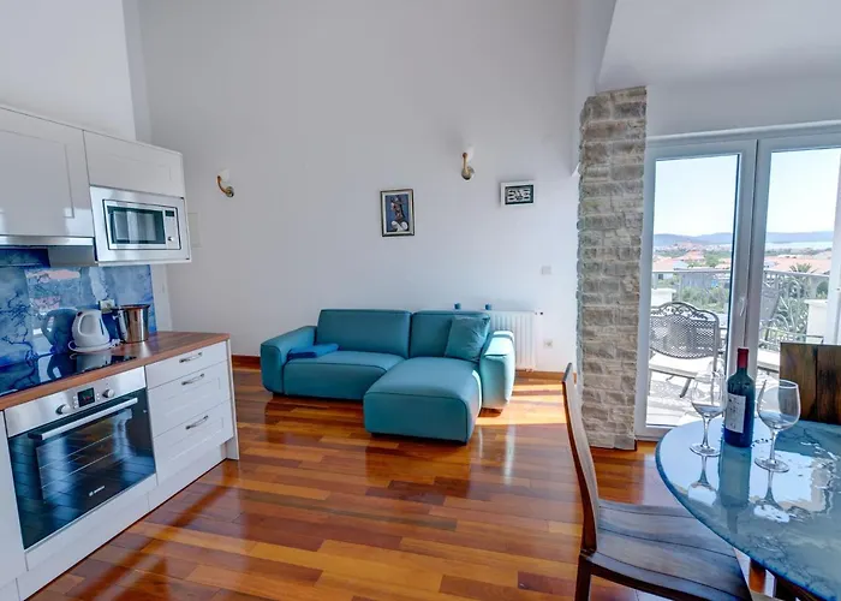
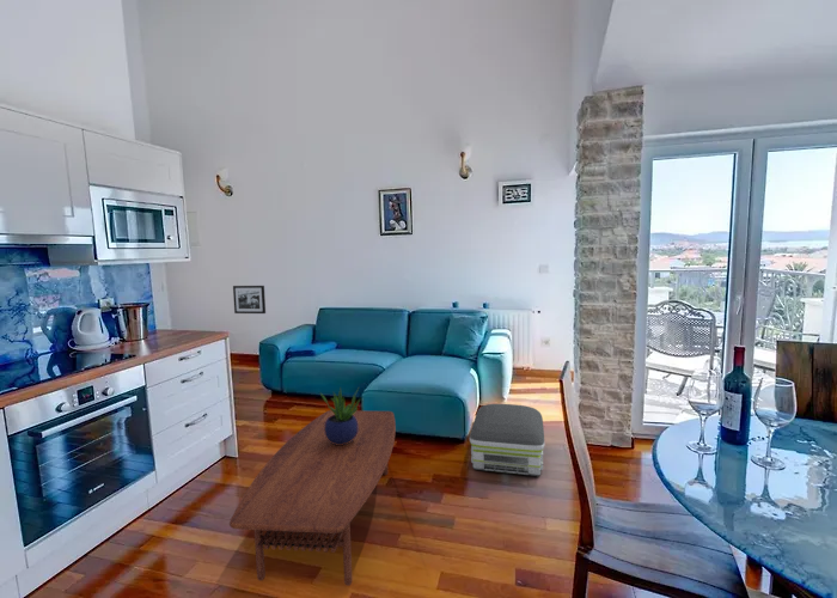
+ coffee table [228,410,397,587]
+ potted plant [318,388,362,445]
+ picture frame [232,285,267,315]
+ air purifier [469,403,545,477]
